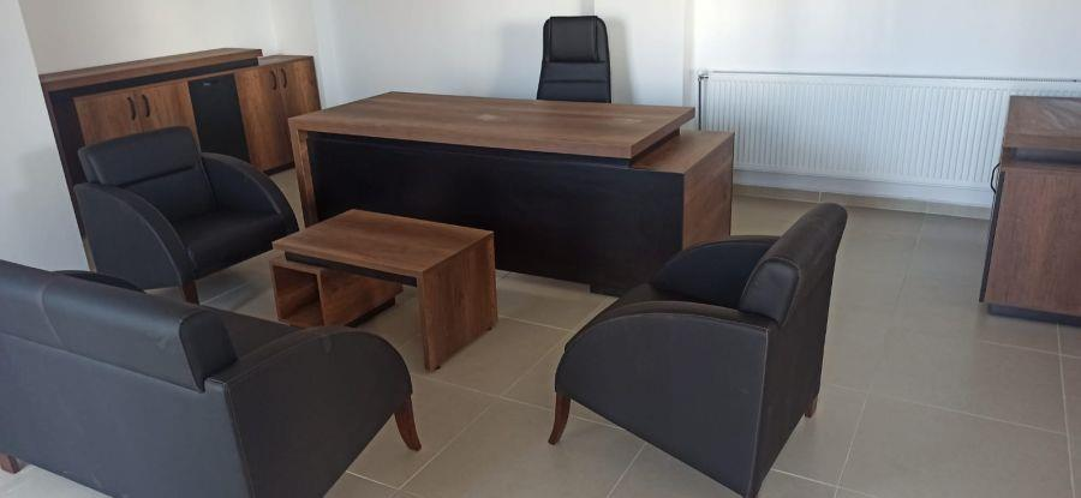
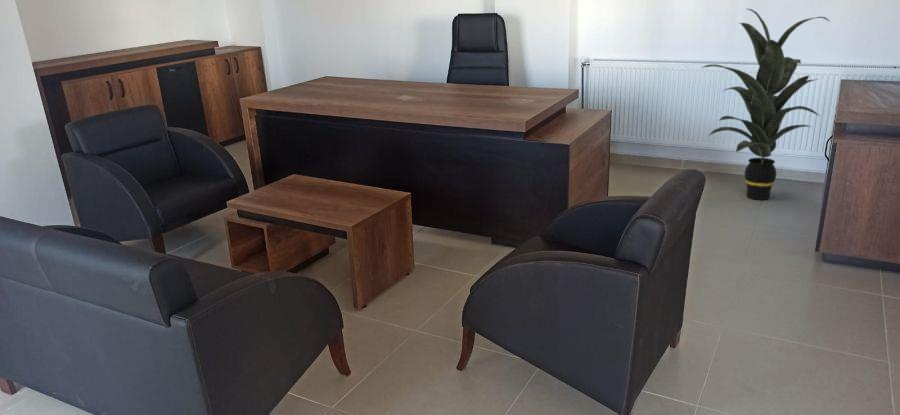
+ indoor plant [700,8,831,201]
